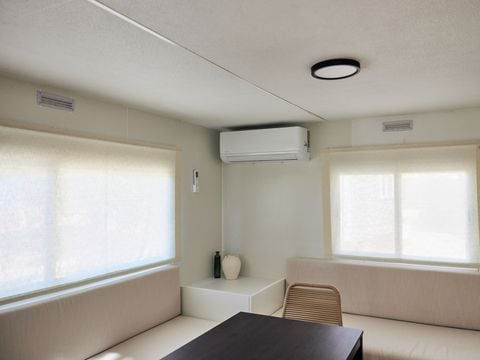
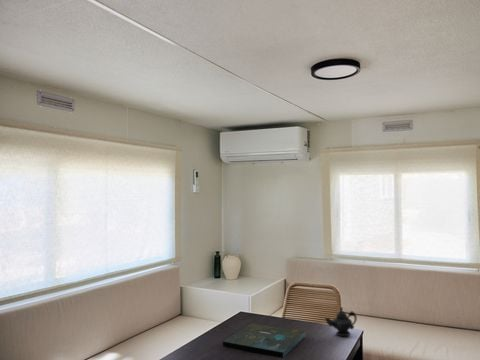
+ teapot [324,306,358,337]
+ board game [222,322,306,359]
